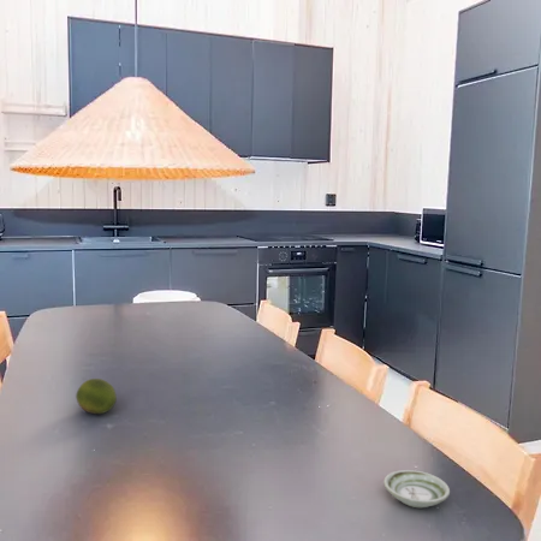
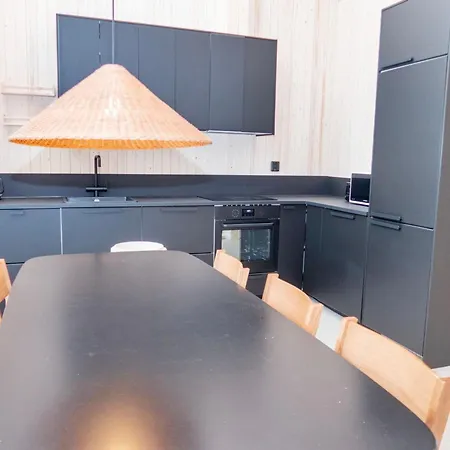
- saucer [382,469,451,509]
- fruit [75,377,118,415]
